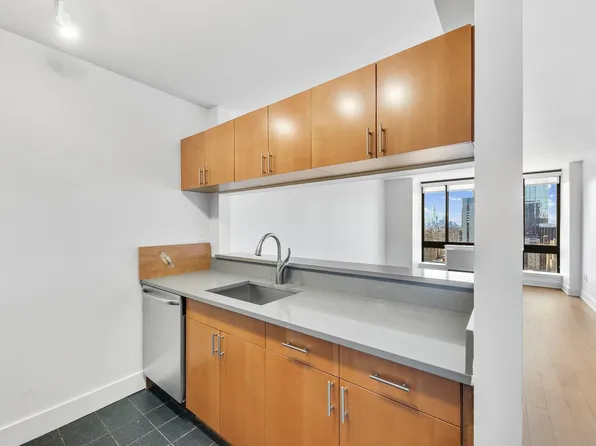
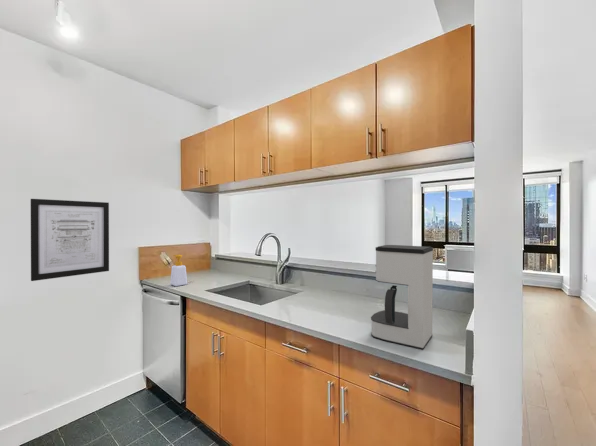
+ wall art [30,198,110,282]
+ coffee maker [370,244,434,351]
+ soap bottle [169,253,188,287]
